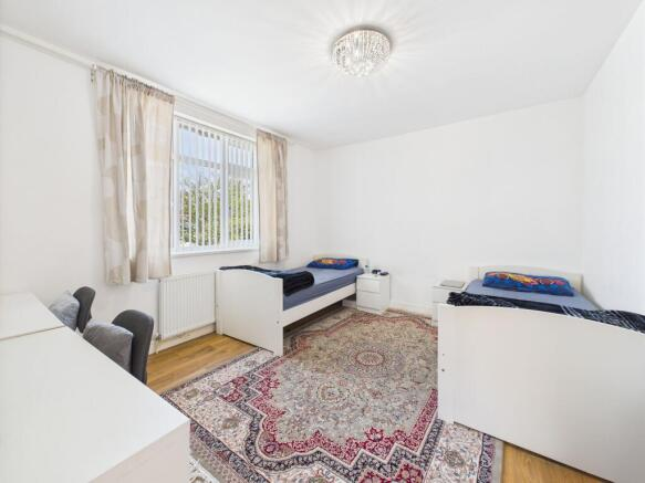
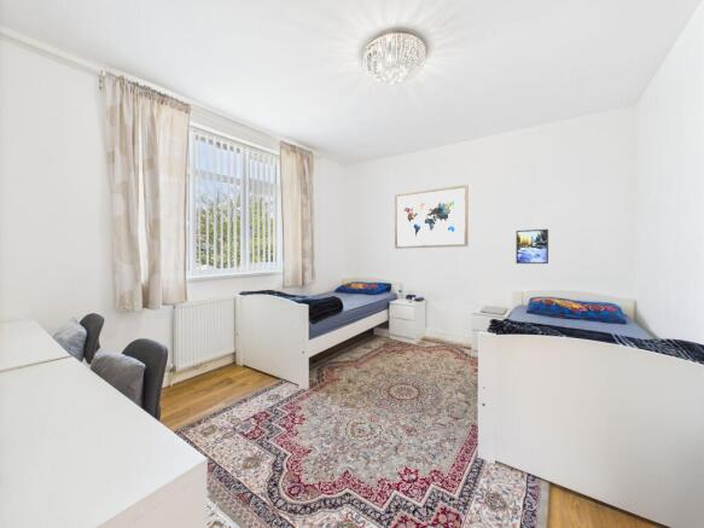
+ wall art [394,184,469,250]
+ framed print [514,228,549,265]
